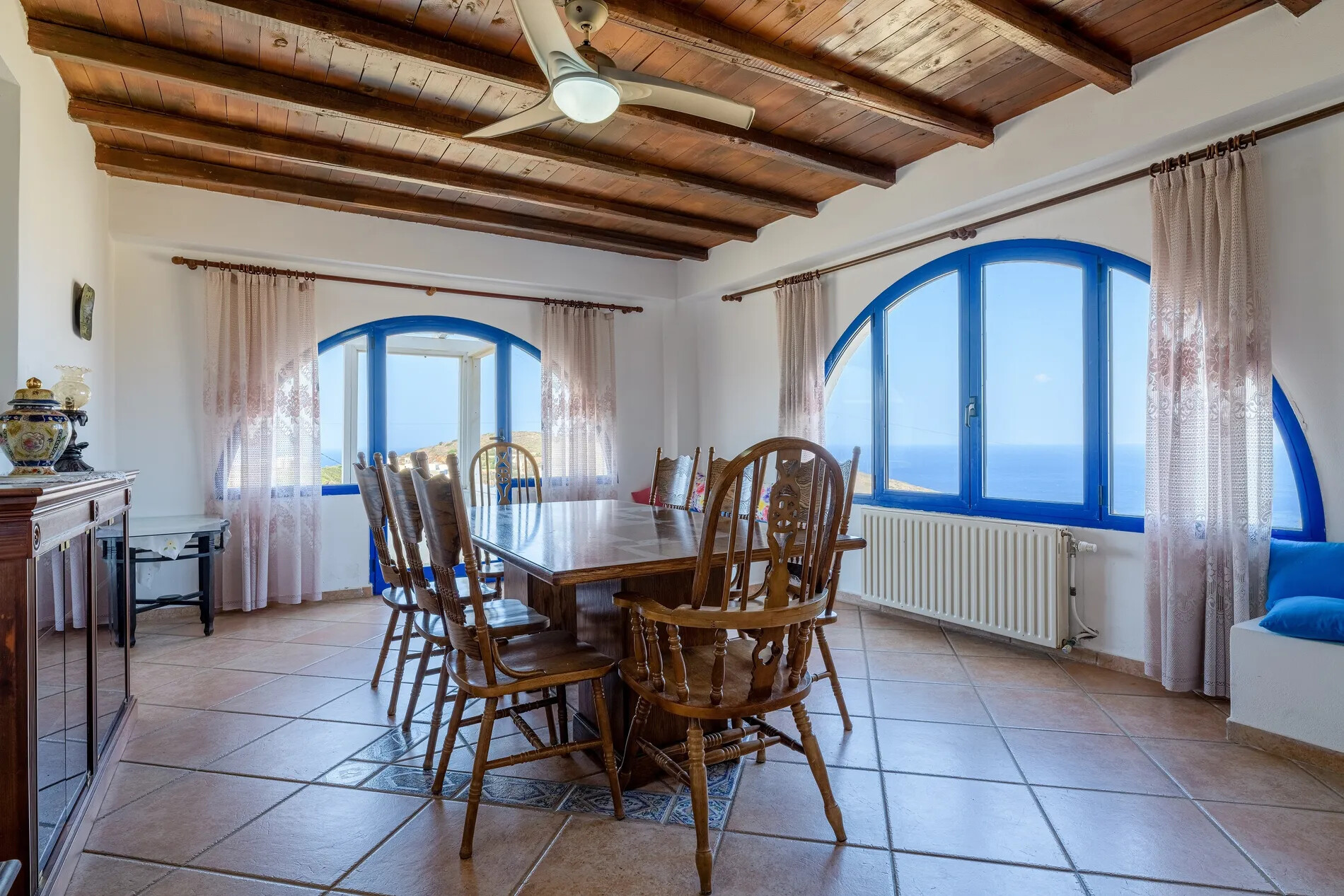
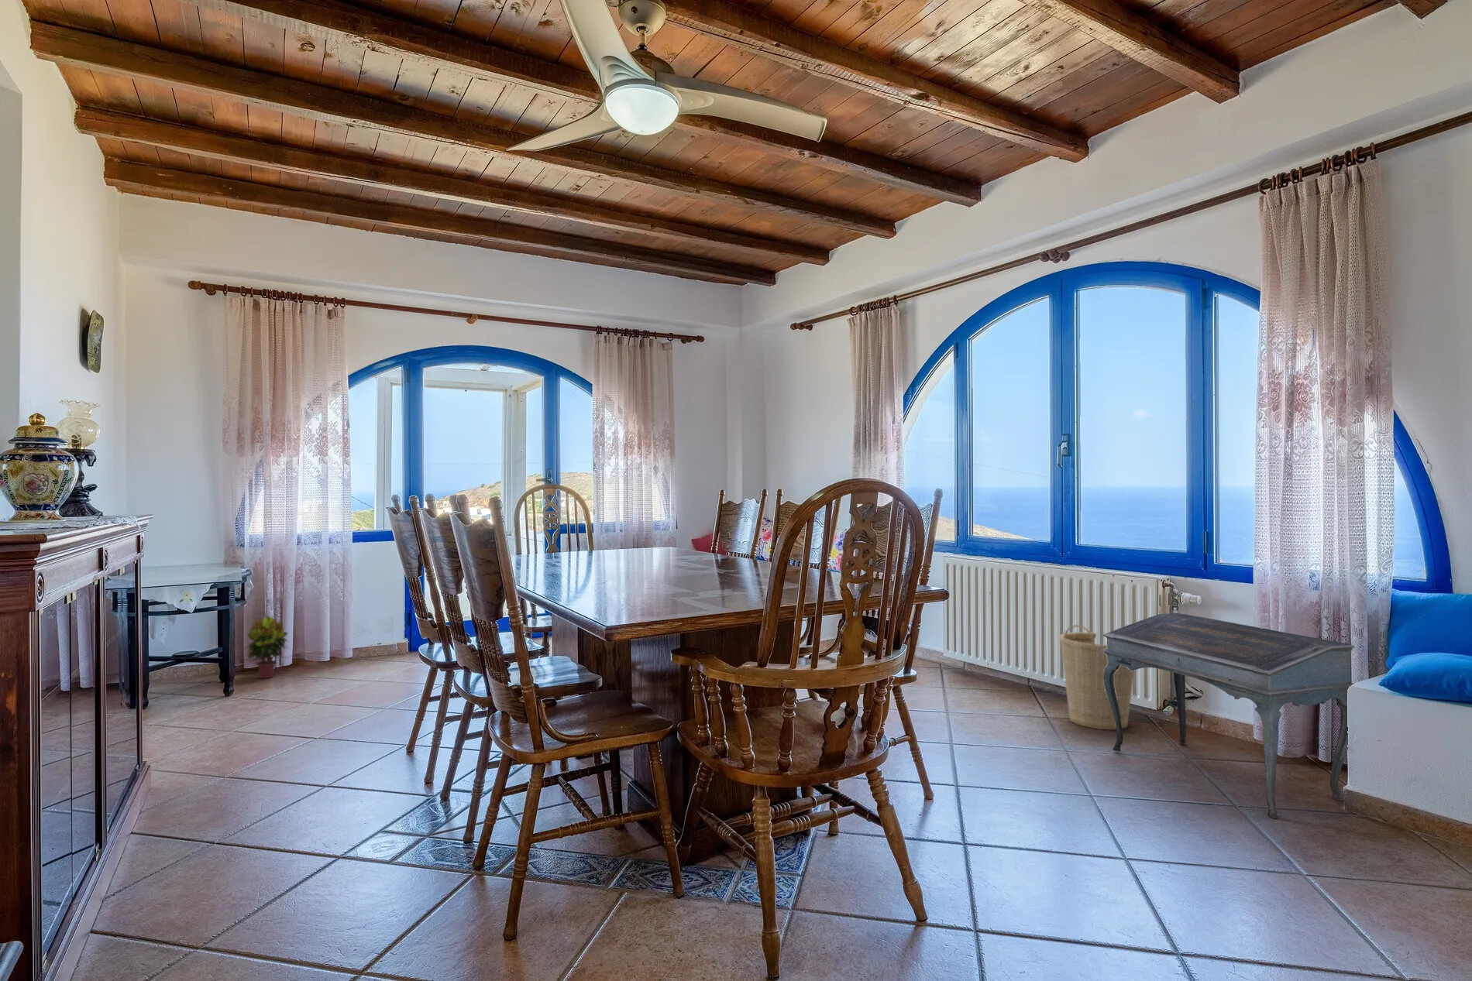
+ writing desk [1101,612,1355,819]
+ basket [1059,624,1135,730]
+ potted plant [245,615,290,679]
